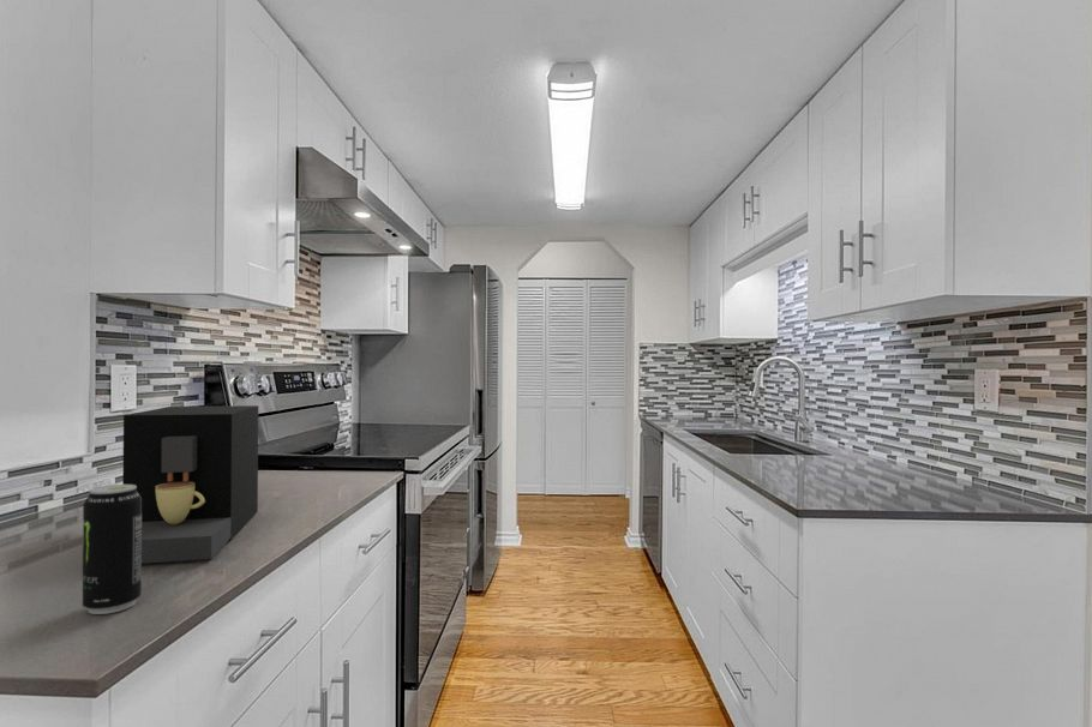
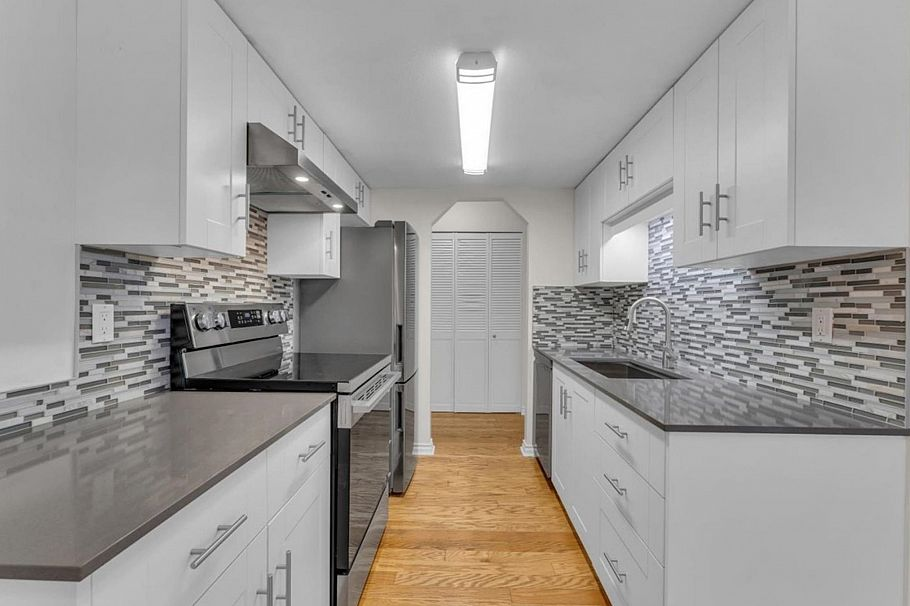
- coffee maker [121,404,259,564]
- beverage can [82,483,143,615]
